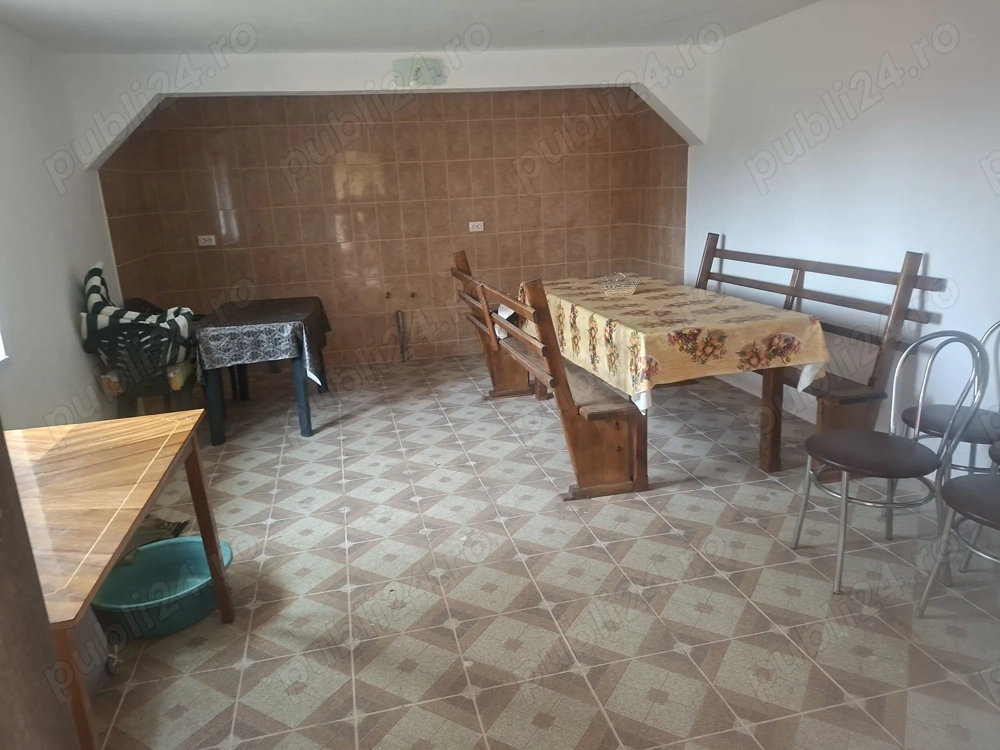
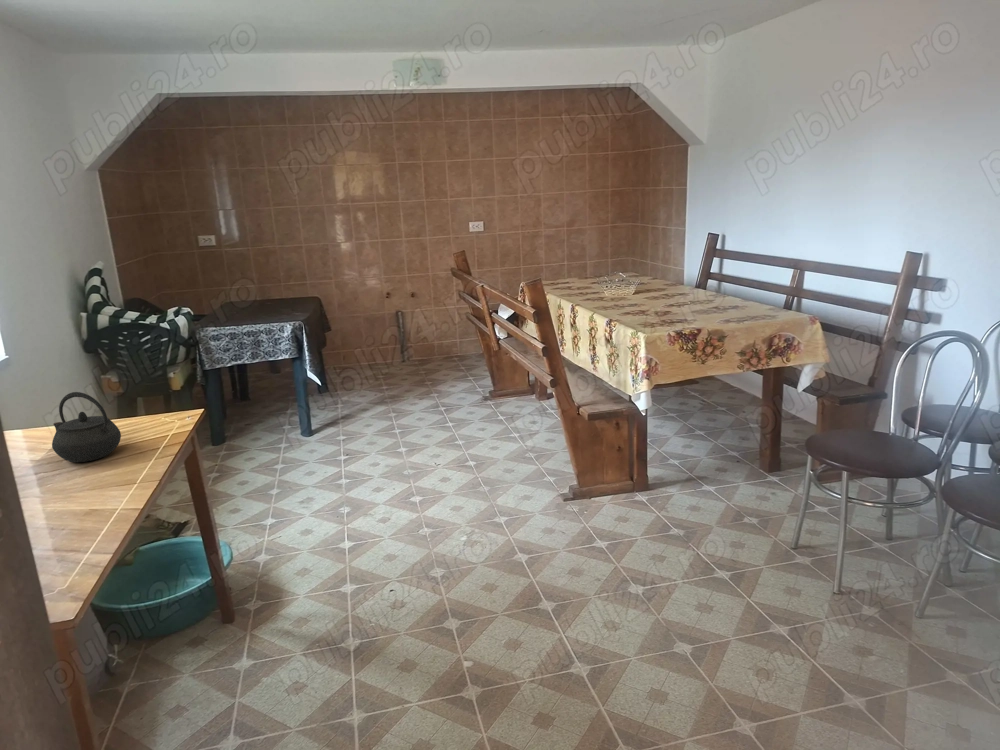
+ kettle [51,391,122,463]
